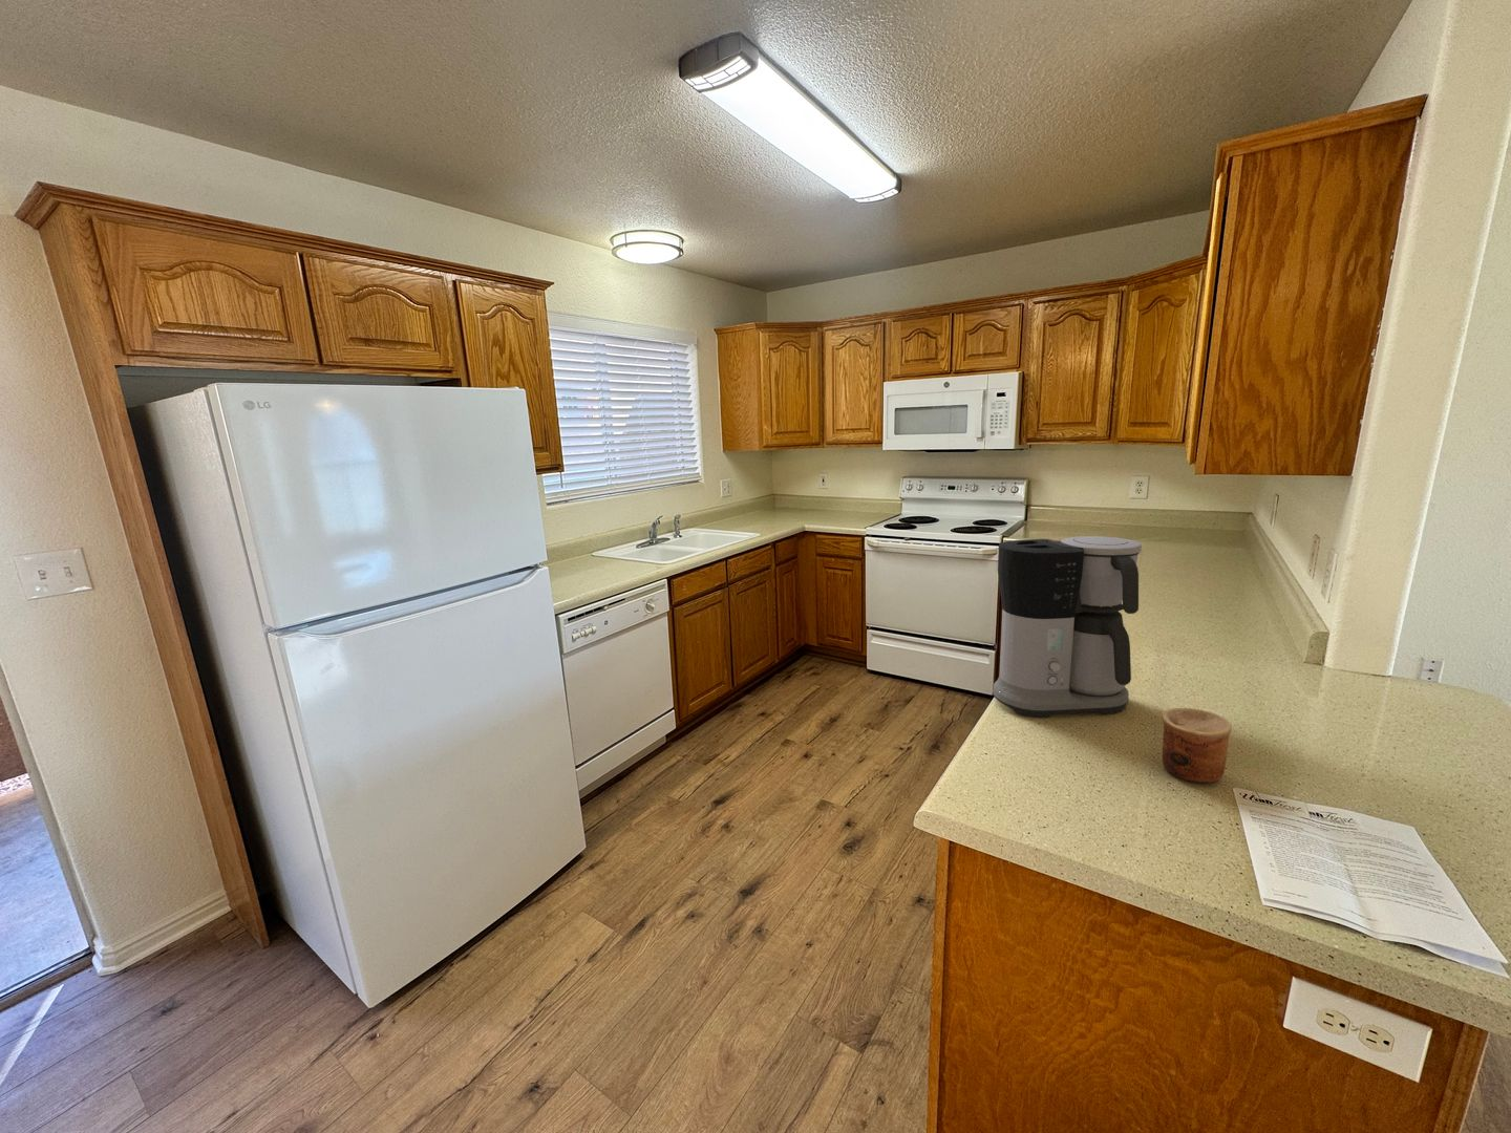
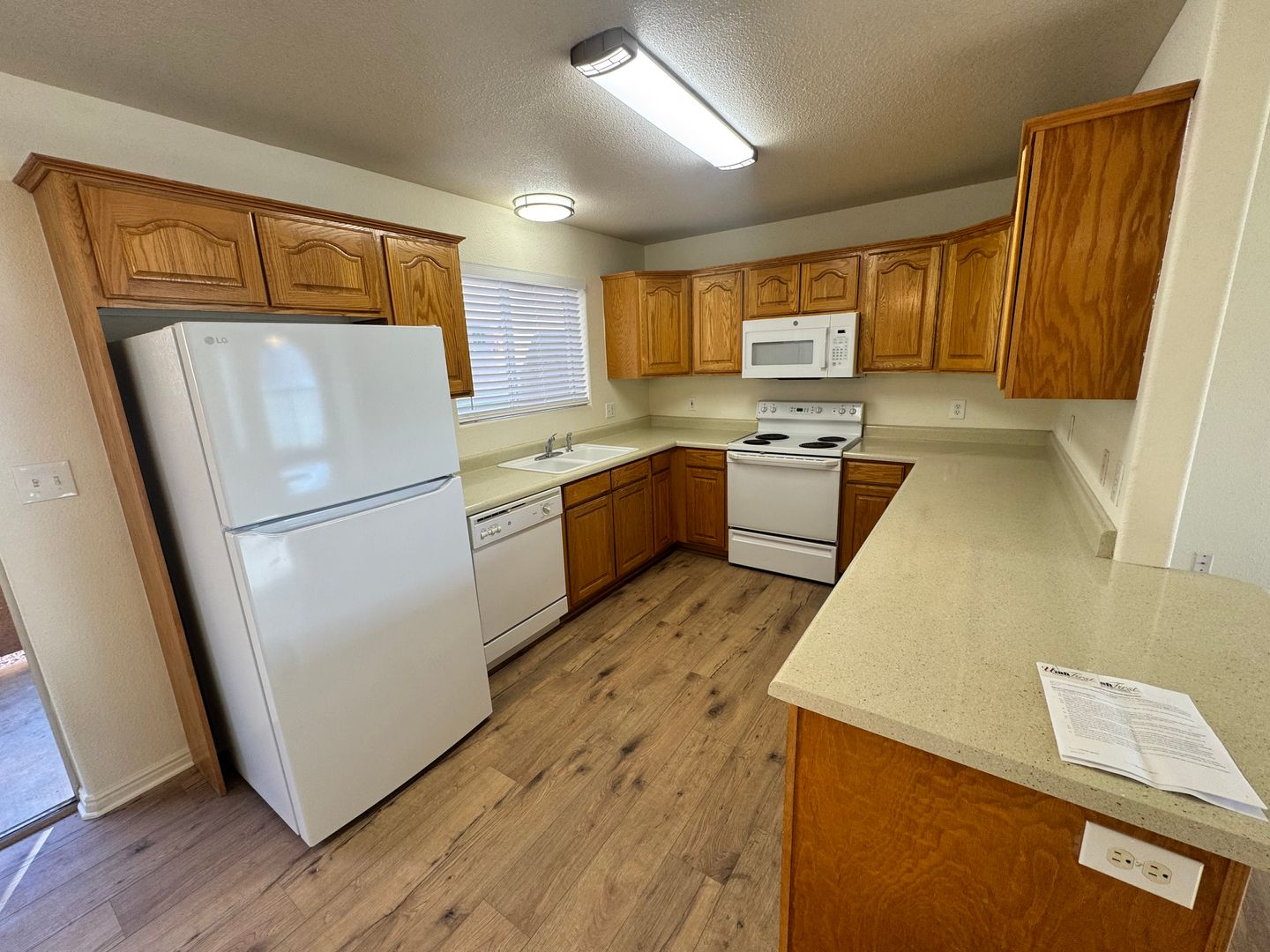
- coffee maker [991,536,1142,719]
- cup [1160,707,1233,784]
